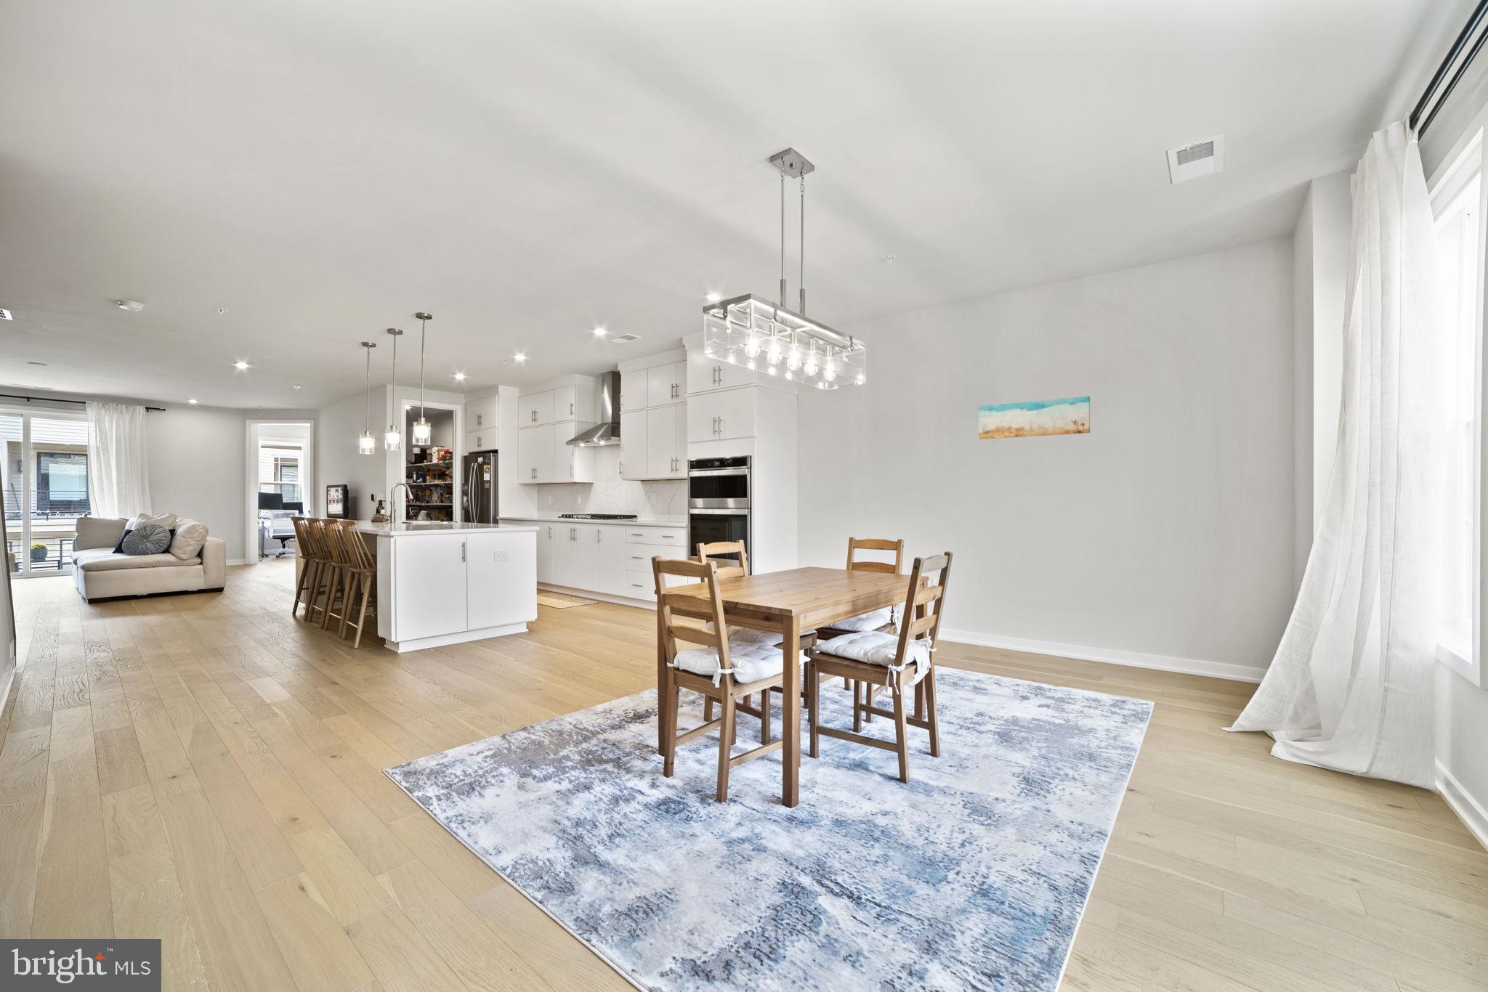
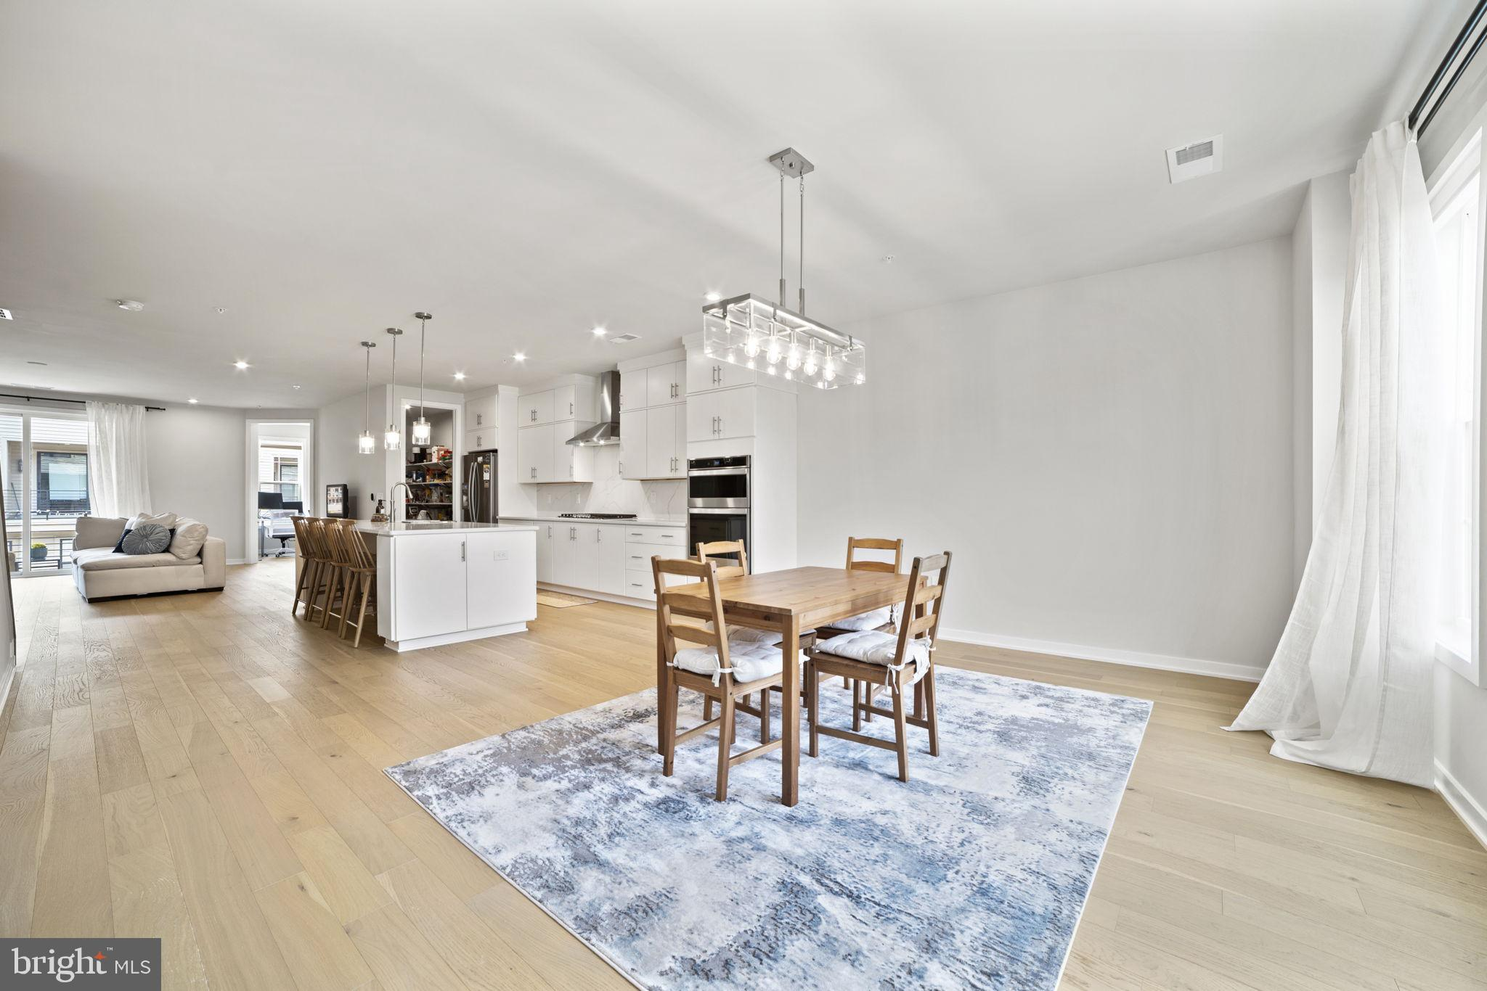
- wall art [978,395,1091,440]
